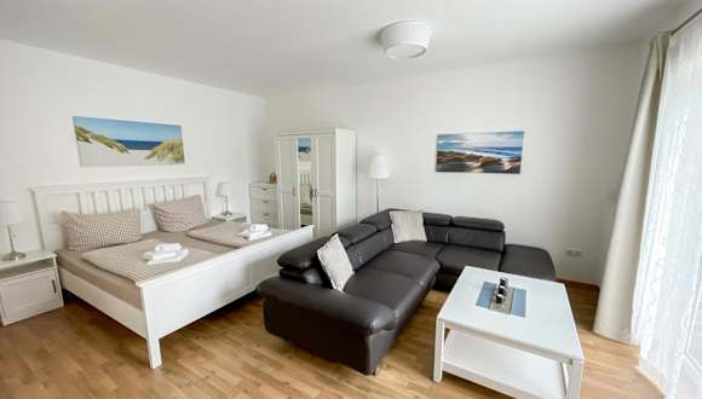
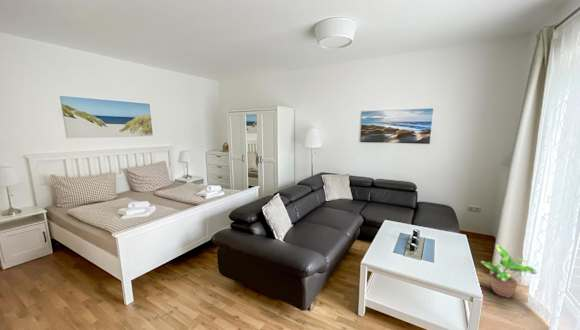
+ potted plant [480,243,538,299]
